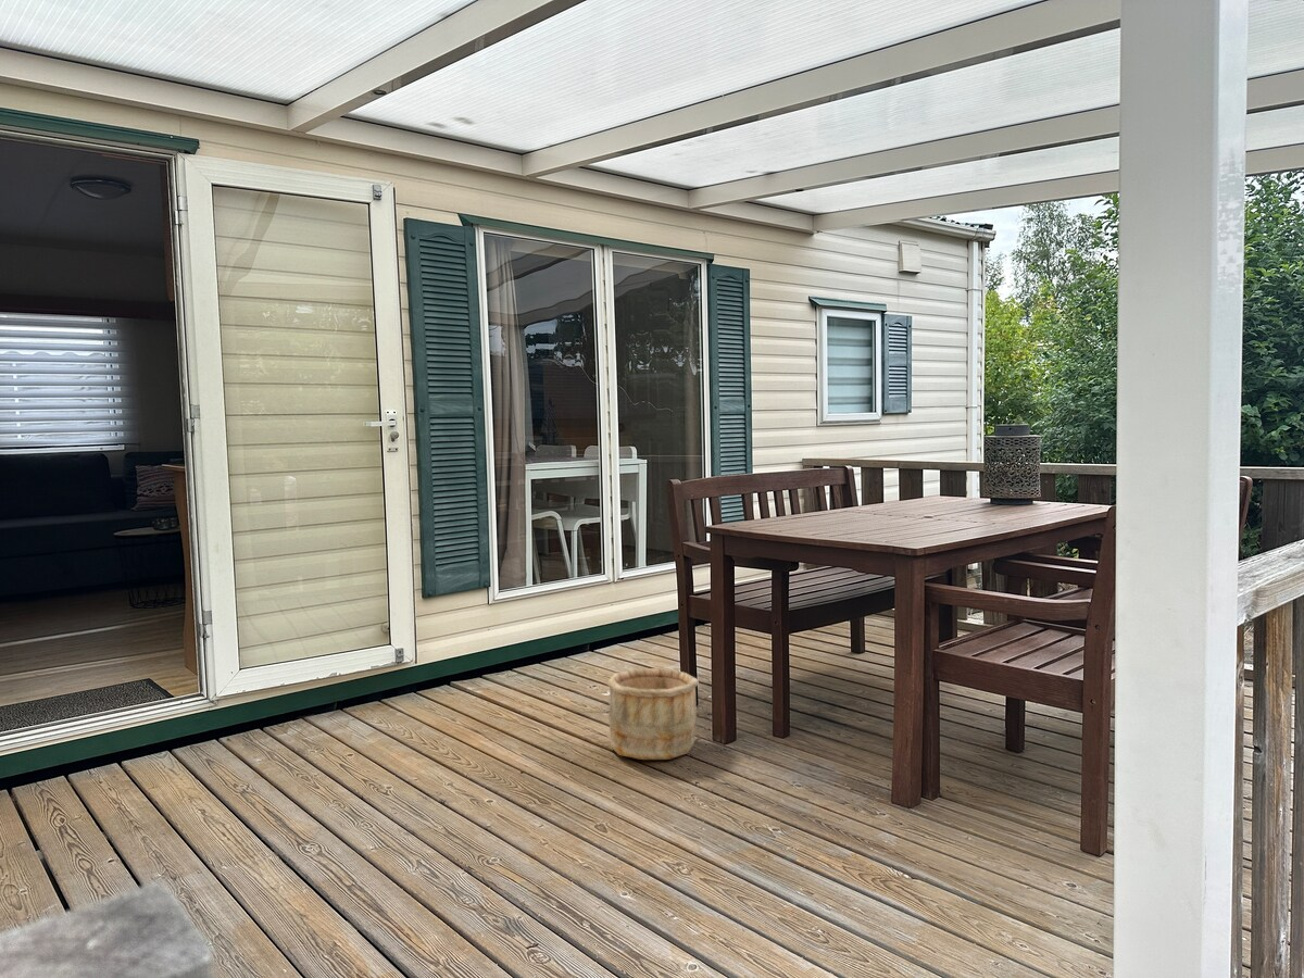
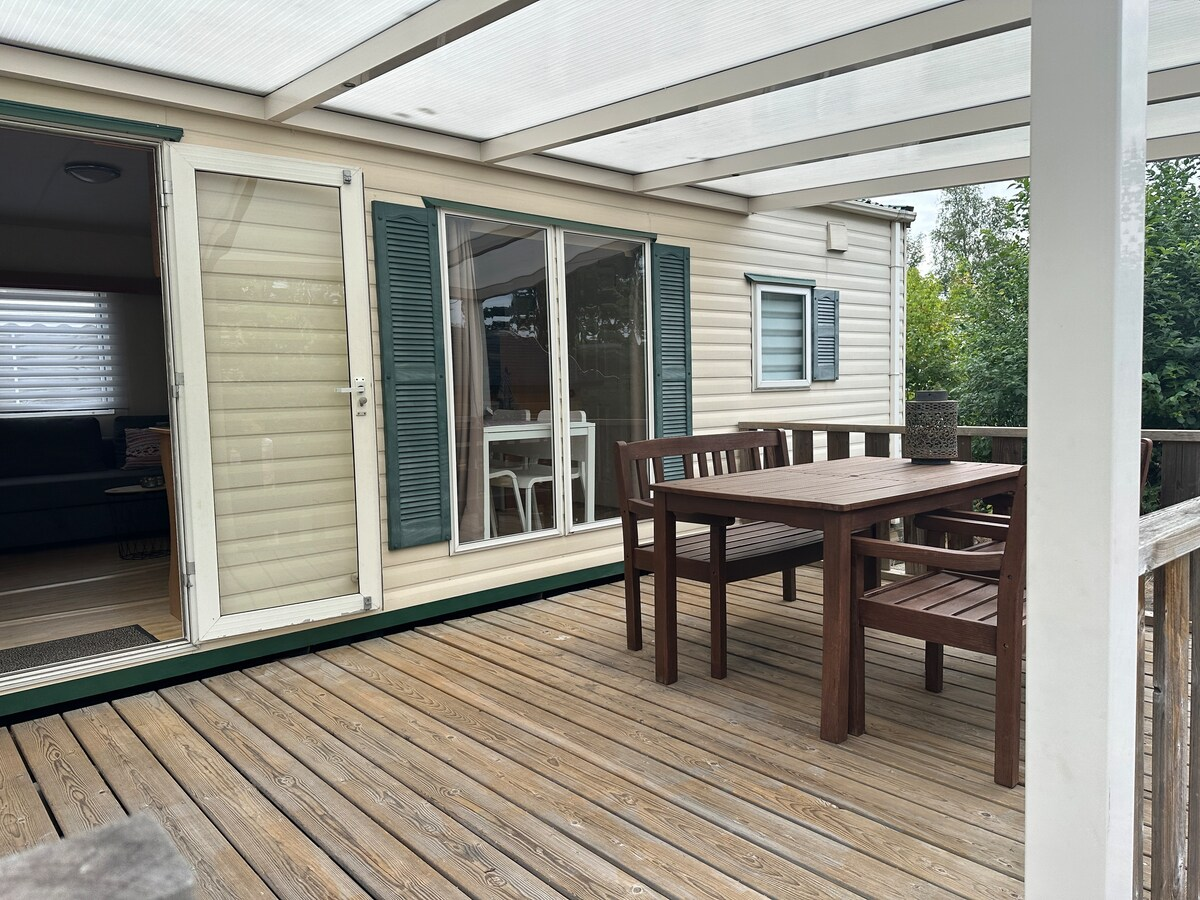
- wooden bucket [606,667,700,761]
